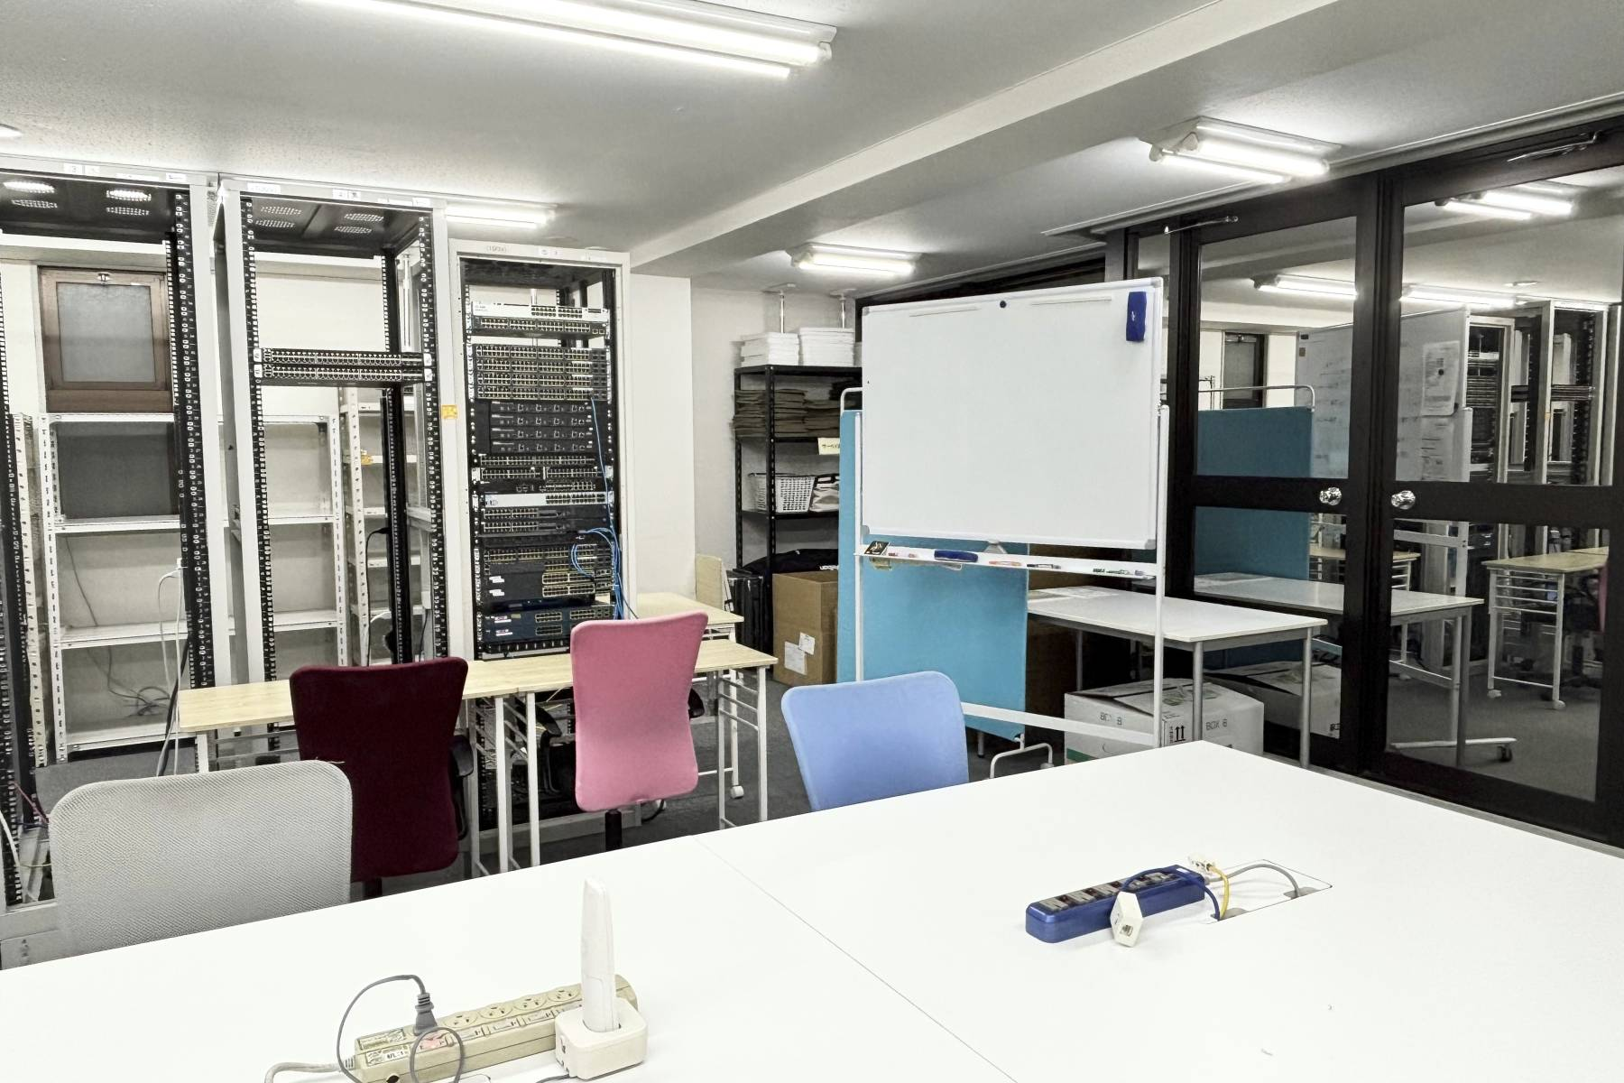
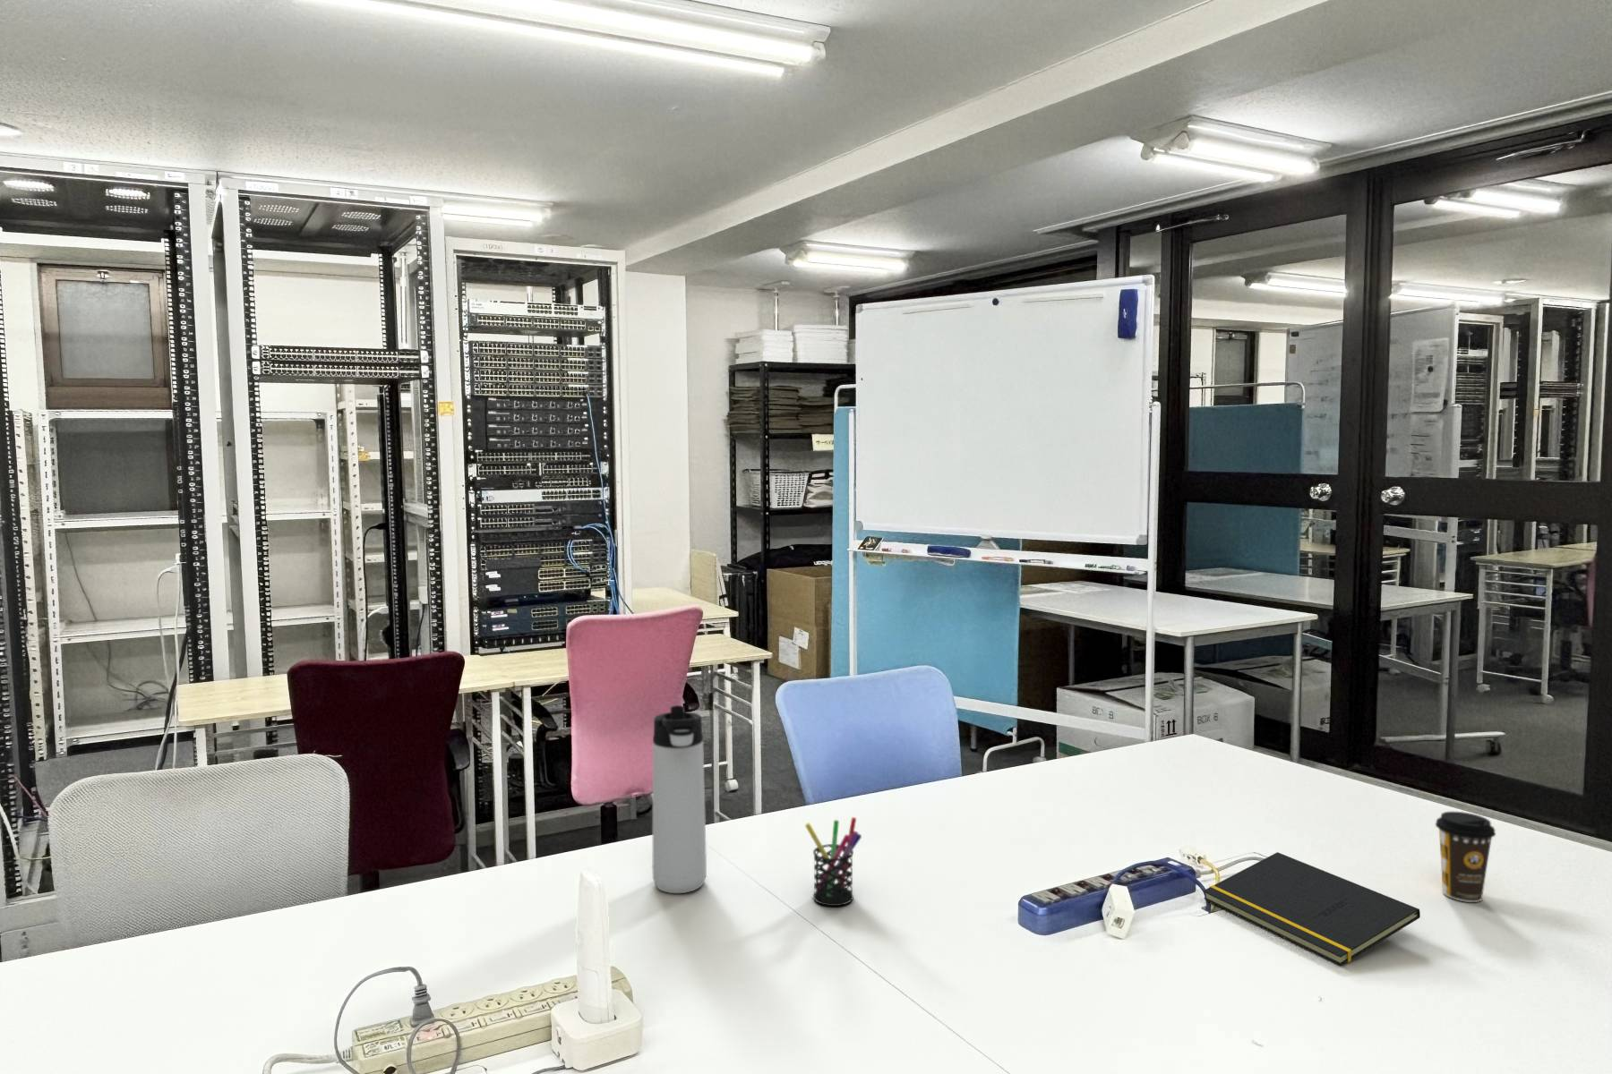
+ thermos bottle [651,705,708,894]
+ pen holder [805,816,862,906]
+ coffee cup [1434,810,1497,903]
+ notepad [1203,851,1421,966]
